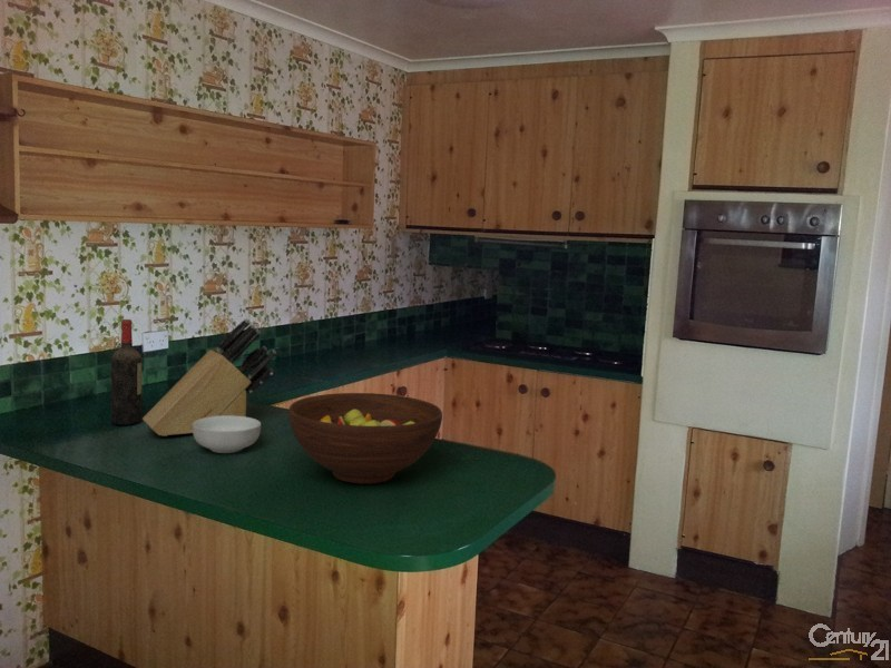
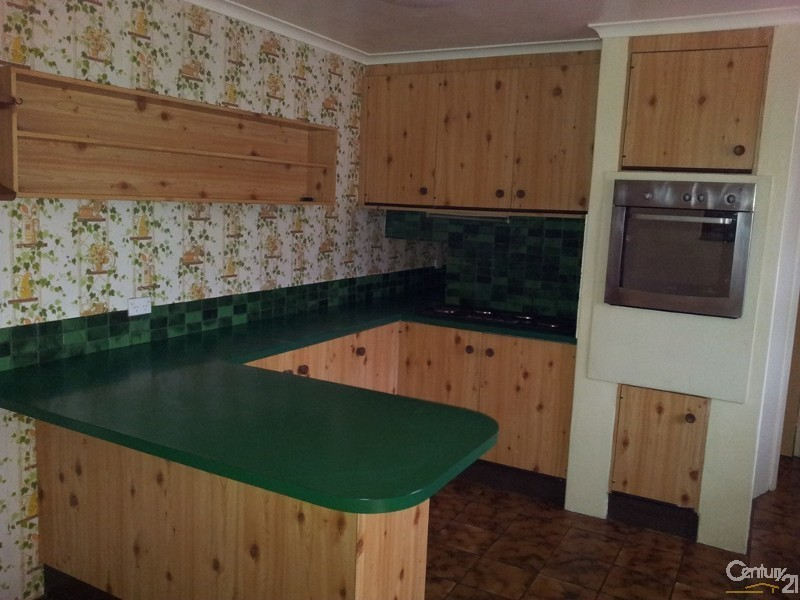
- fruit bowl [287,392,443,485]
- cereal bowl [192,415,262,454]
- knife block [141,317,278,438]
- wine bottle [110,318,143,426]
